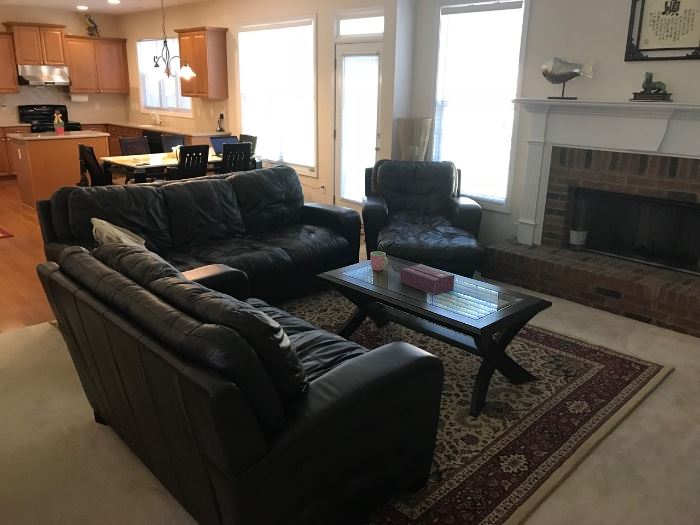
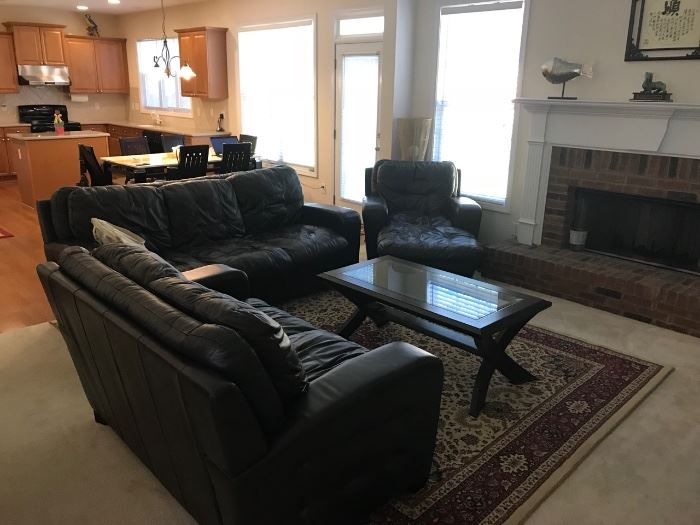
- tissue box [400,263,456,296]
- cup [370,251,389,272]
